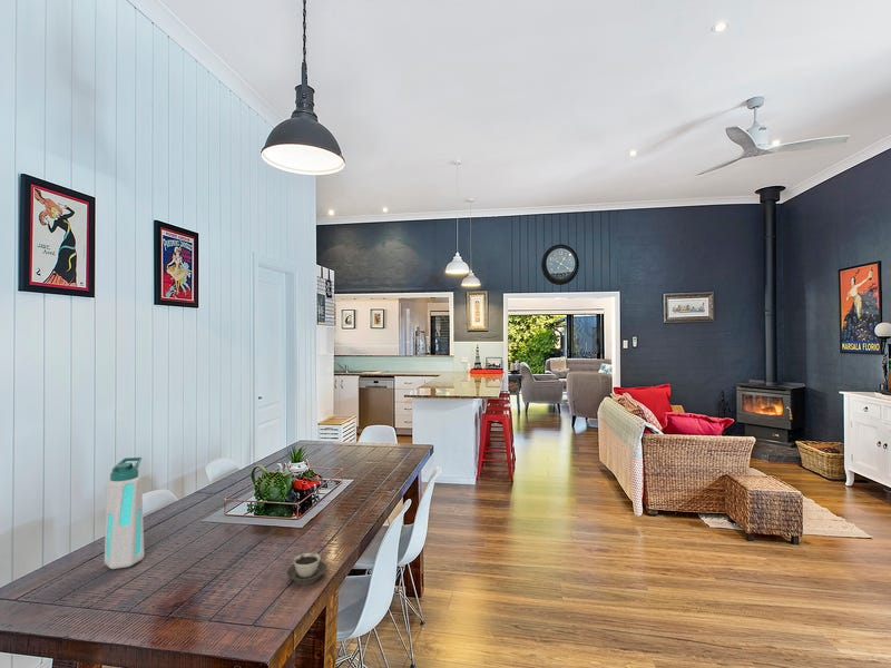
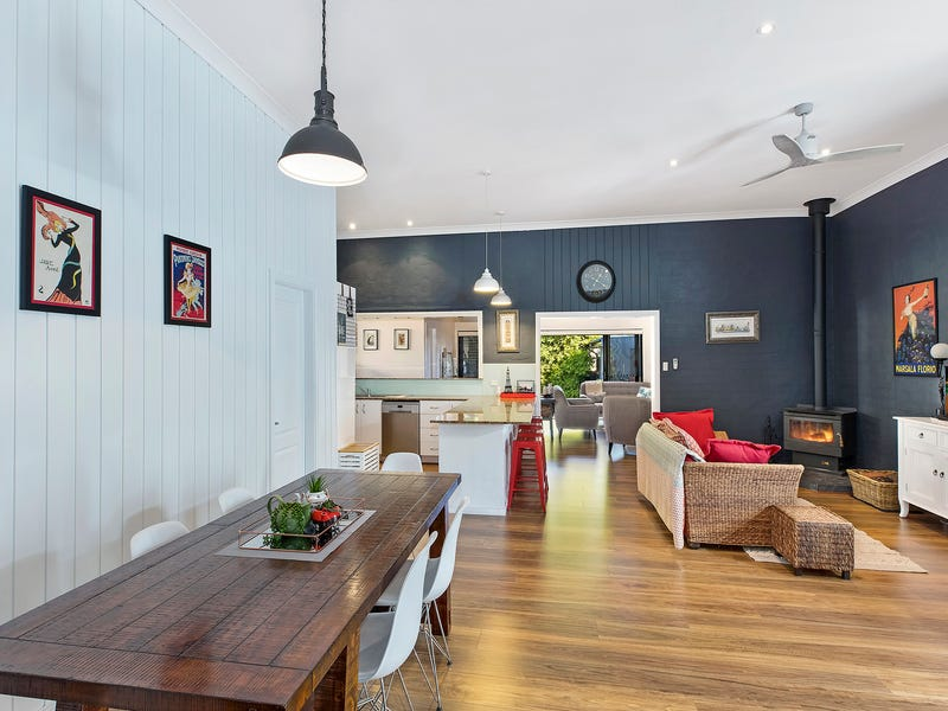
- water bottle [104,456,145,570]
- cup [285,552,327,586]
